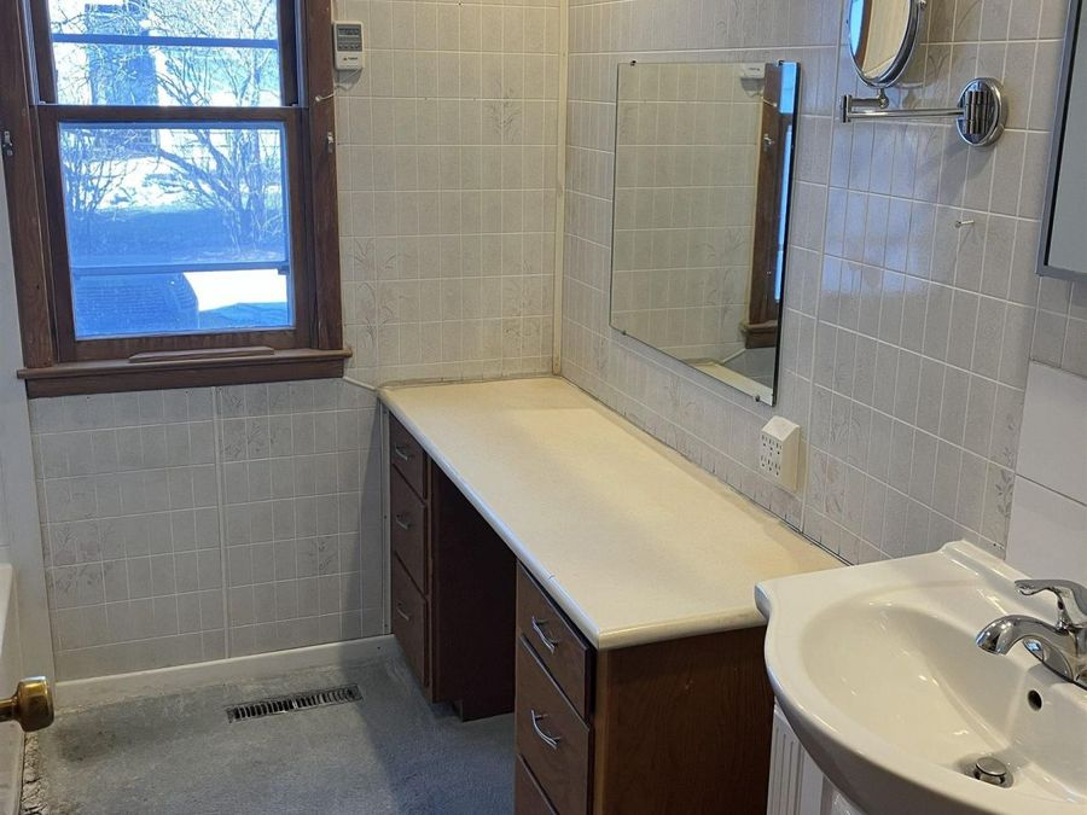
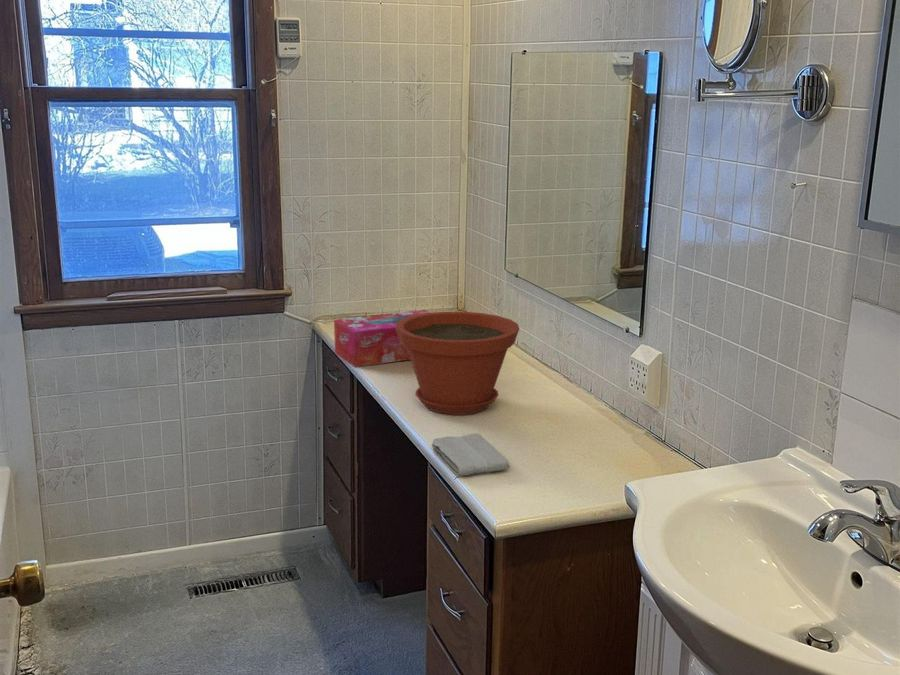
+ washcloth [431,432,510,477]
+ plant pot [396,311,521,416]
+ tissue box [333,309,432,368]
